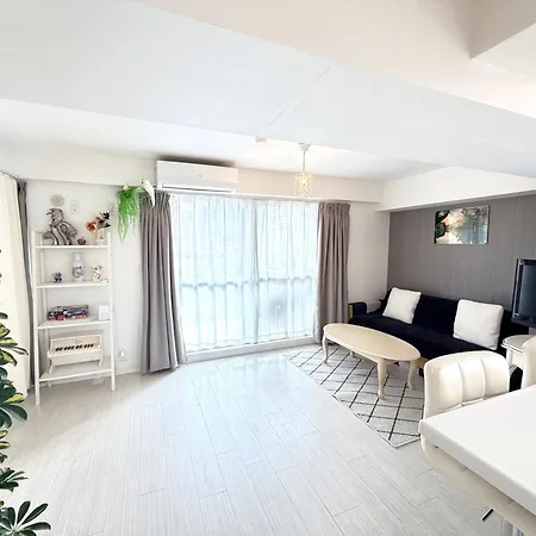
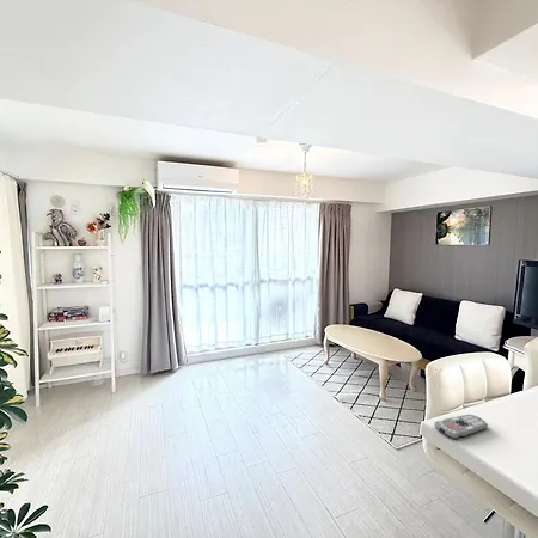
+ remote control [433,414,489,440]
